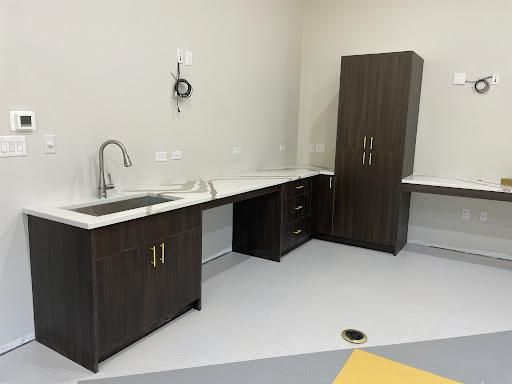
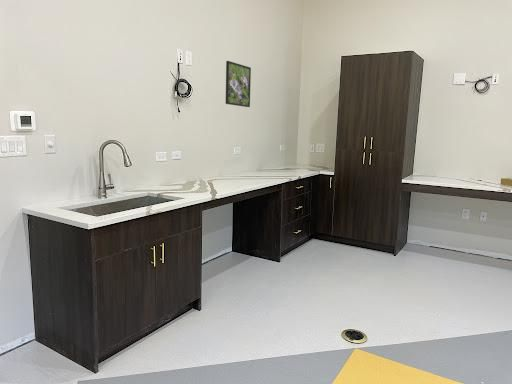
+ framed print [225,60,252,108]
